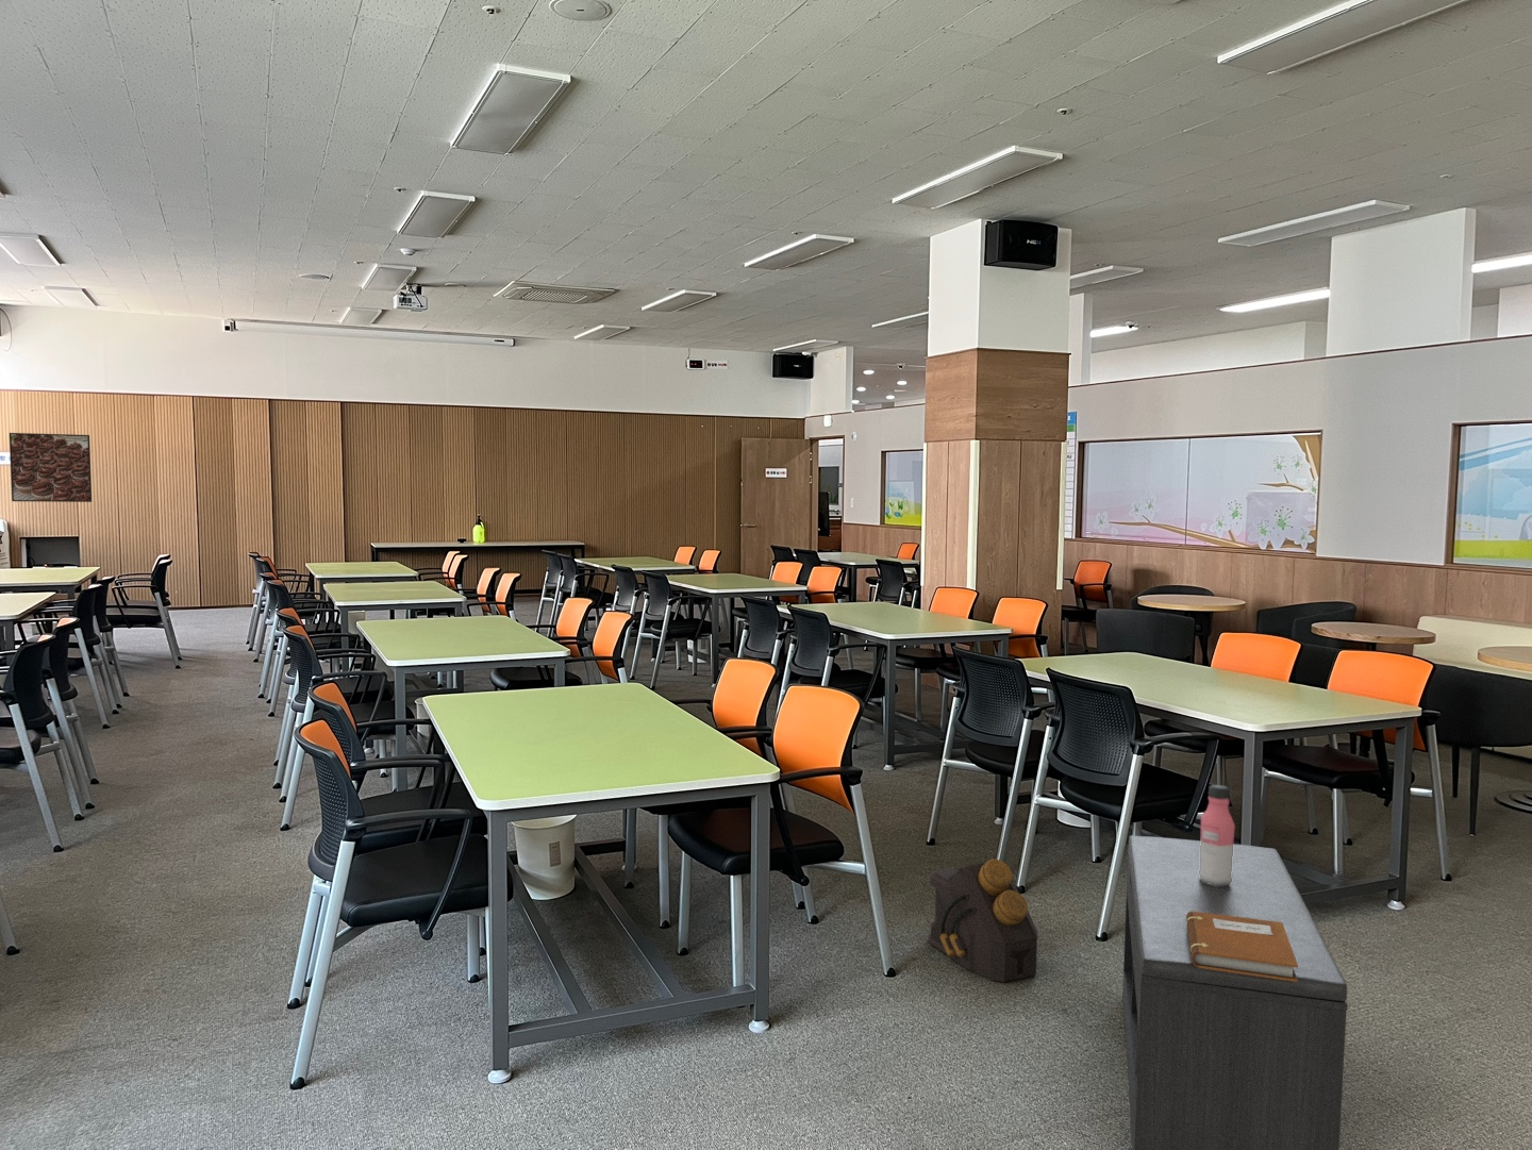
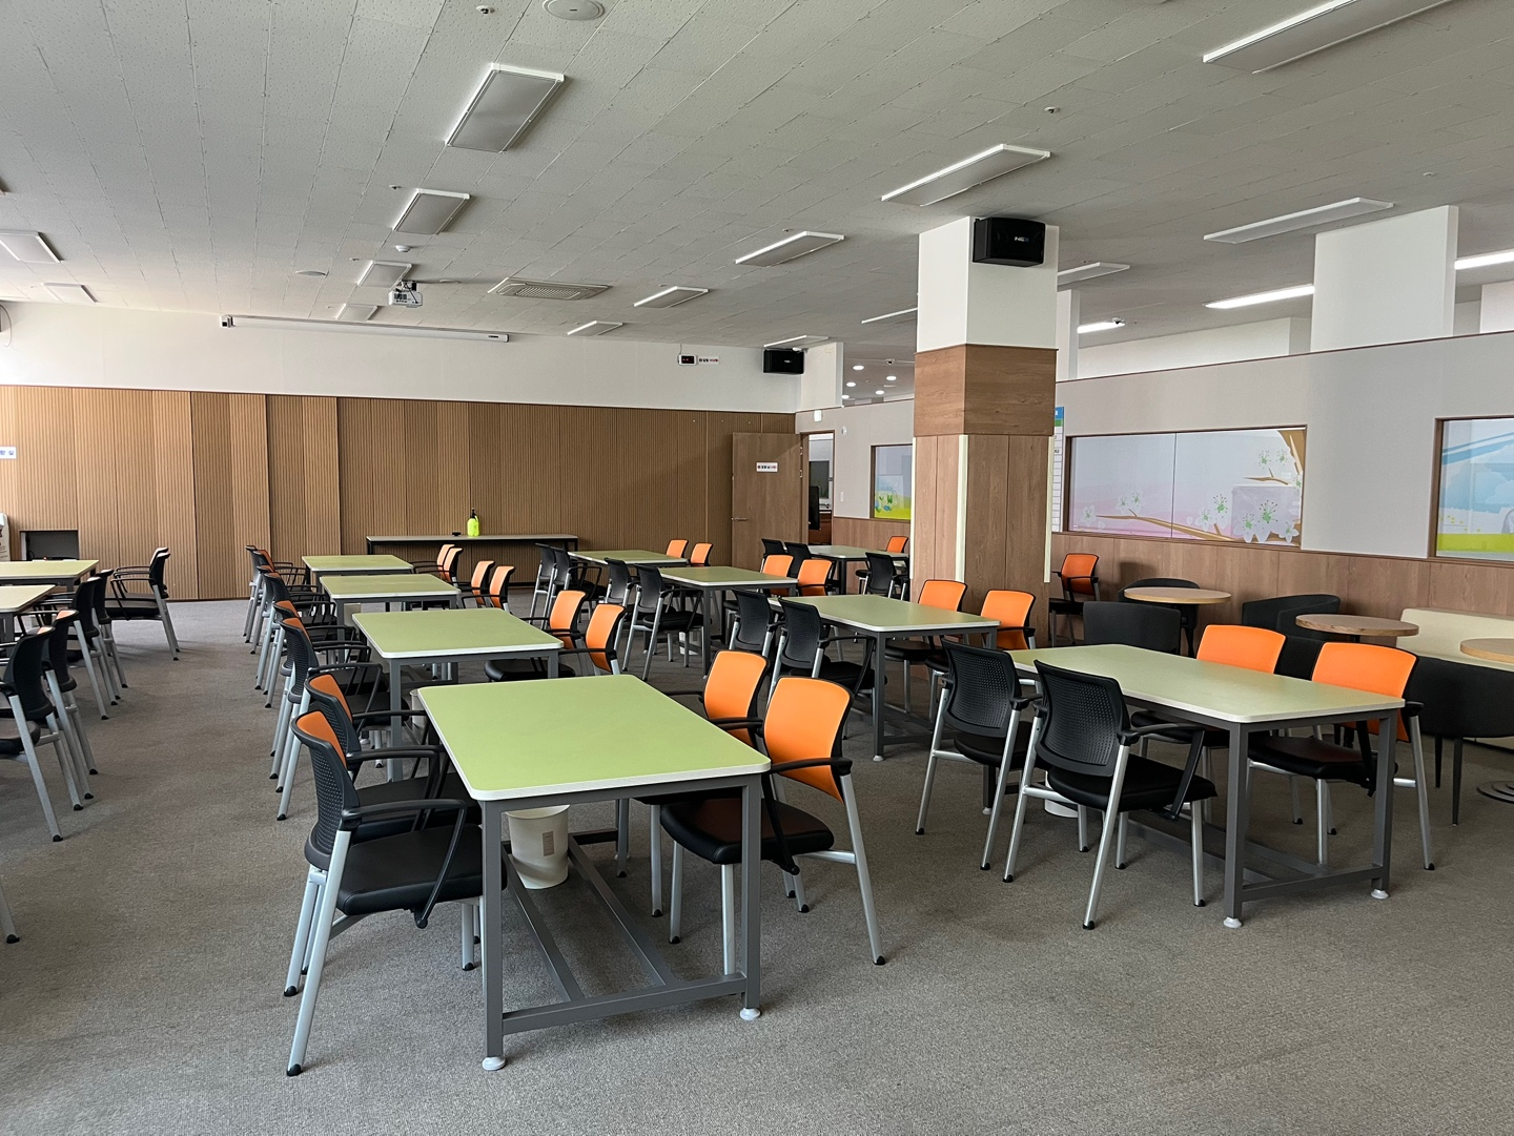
- backpack [927,859,1038,983]
- notebook [1186,912,1298,982]
- bench [1121,834,1350,1150]
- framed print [8,432,93,504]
- water bottle [1199,784,1236,887]
